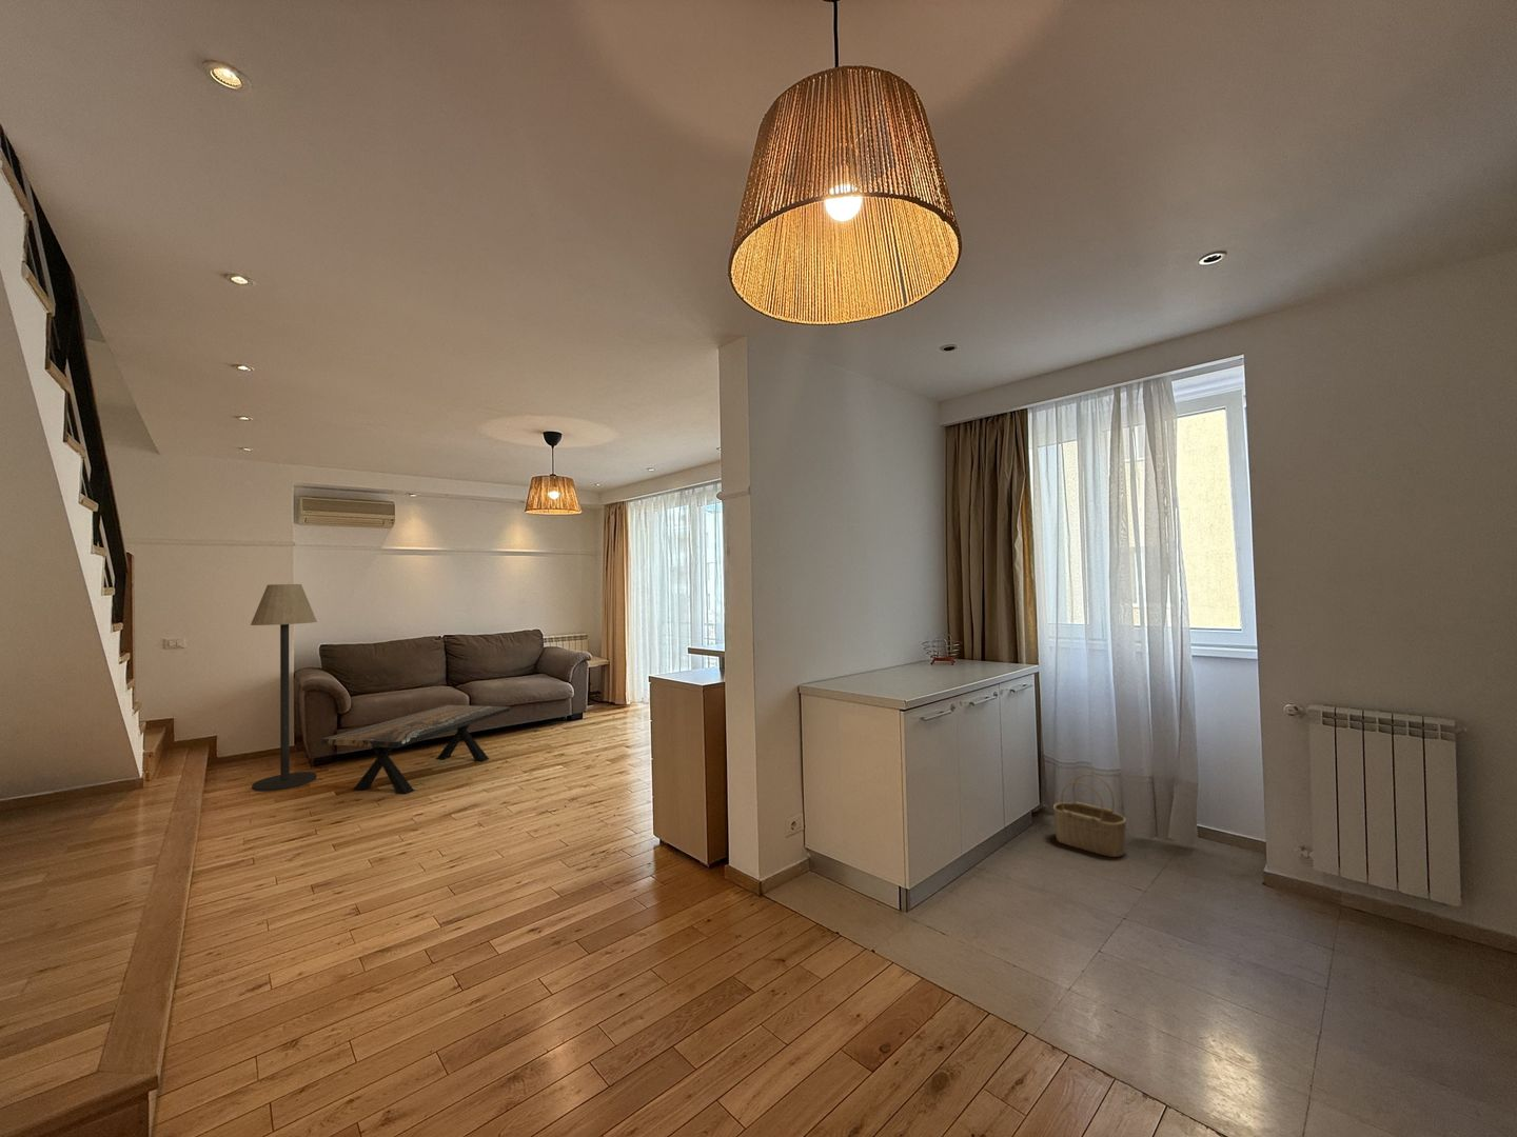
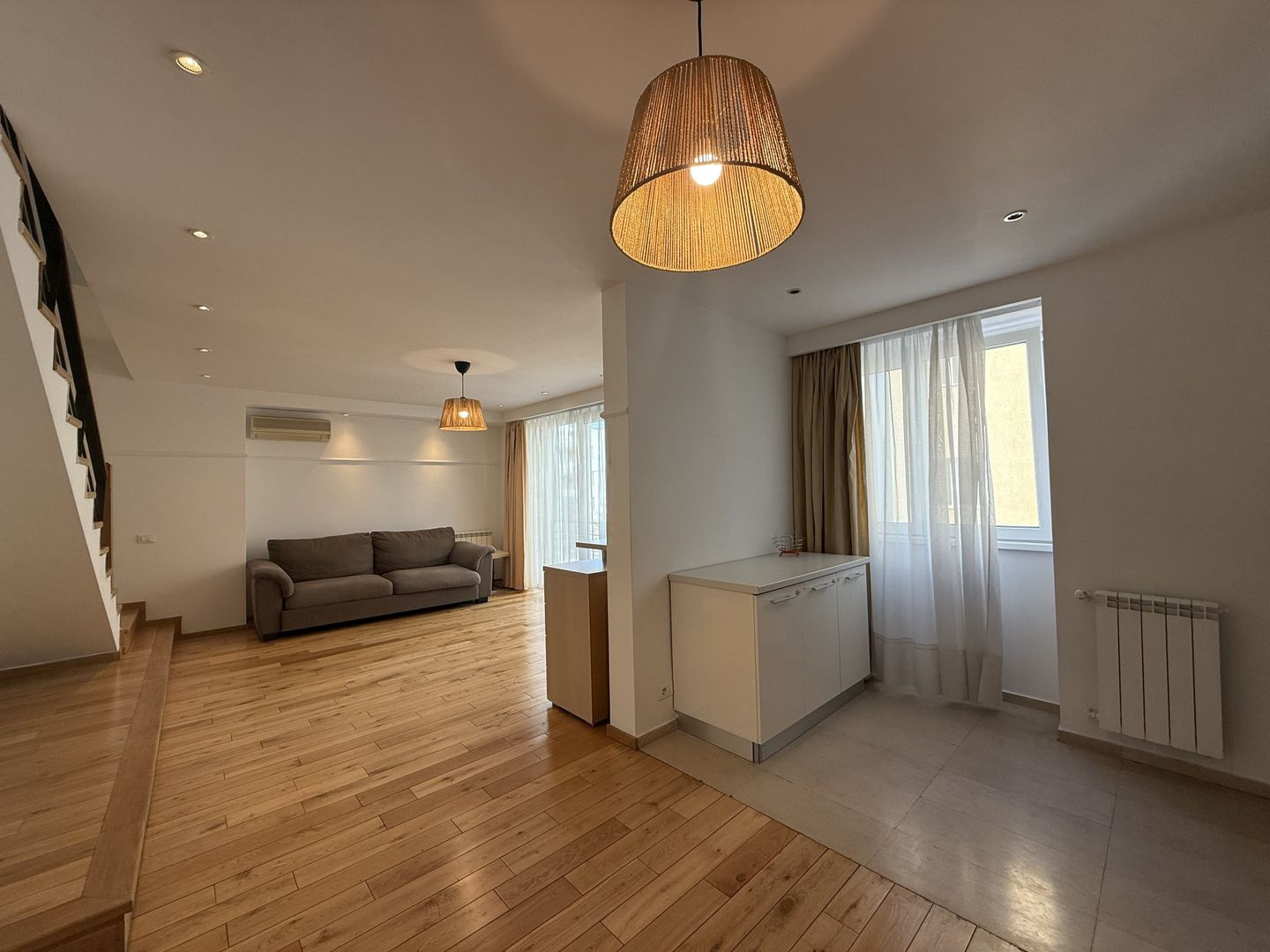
- coffee table [320,705,511,795]
- floor lamp [250,583,318,793]
- wicker basket [1052,774,1128,858]
